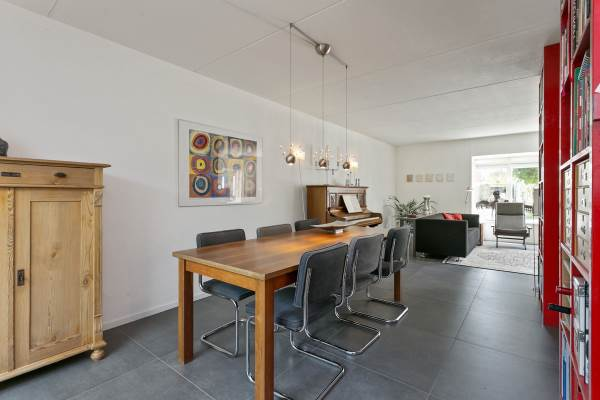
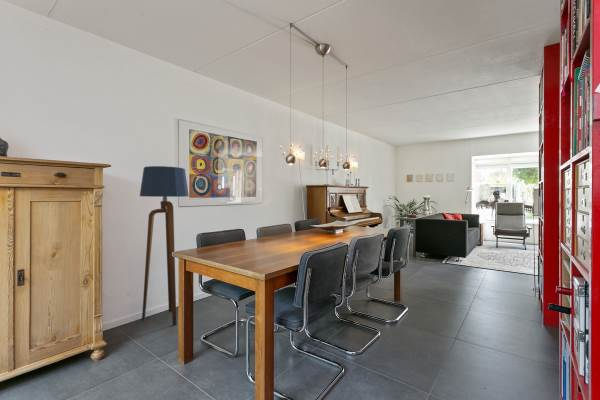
+ floor lamp [139,165,190,326]
